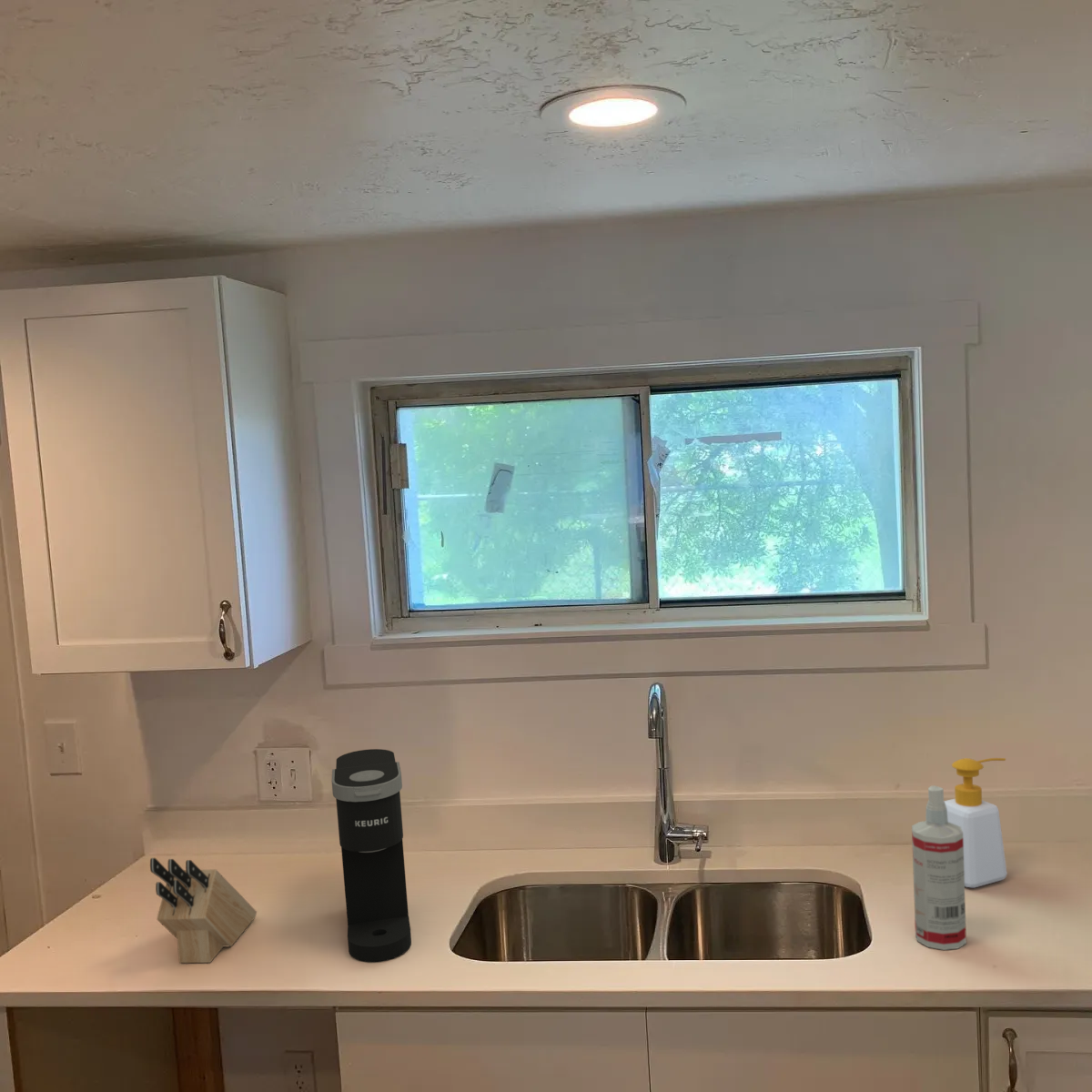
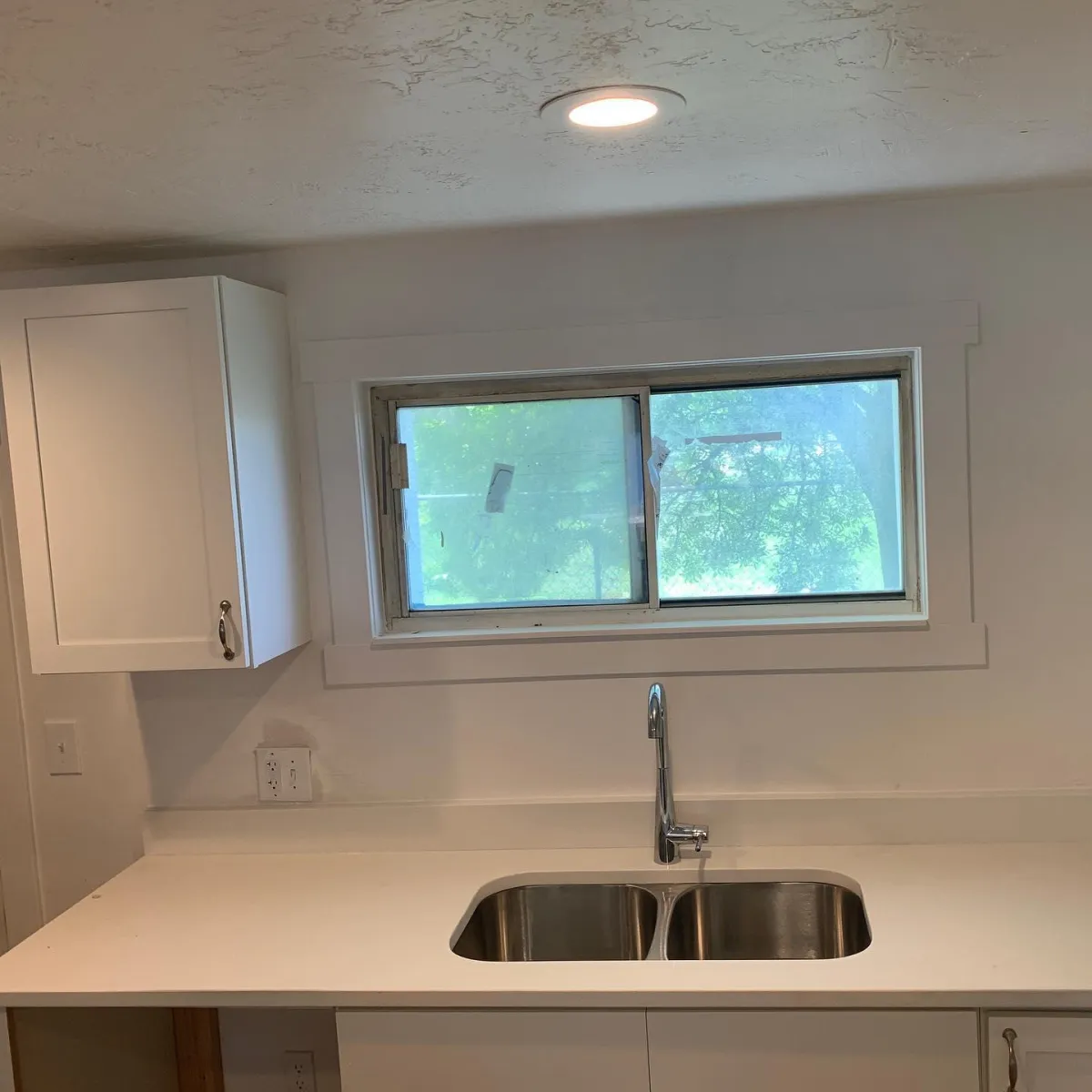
- soap bottle [944,757,1008,888]
- coffee maker [330,748,412,963]
- spray bottle [911,784,967,951]
- knife block [149,857,258,964]
